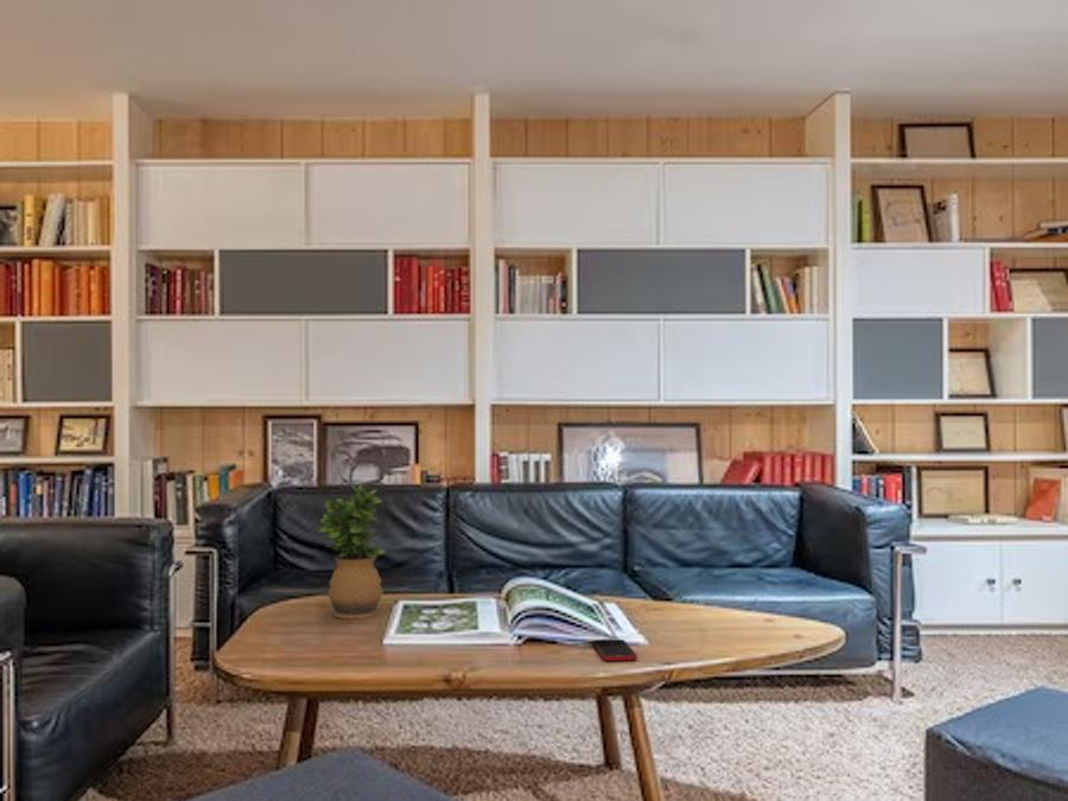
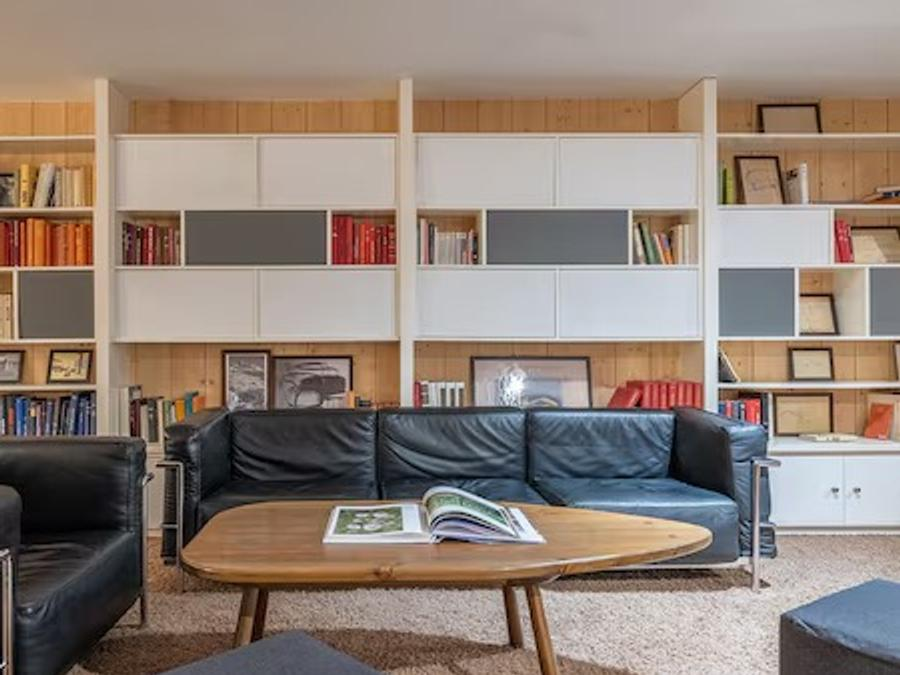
- potted plant [318,484,387,621]
- cell phone [591,638,638,662]
